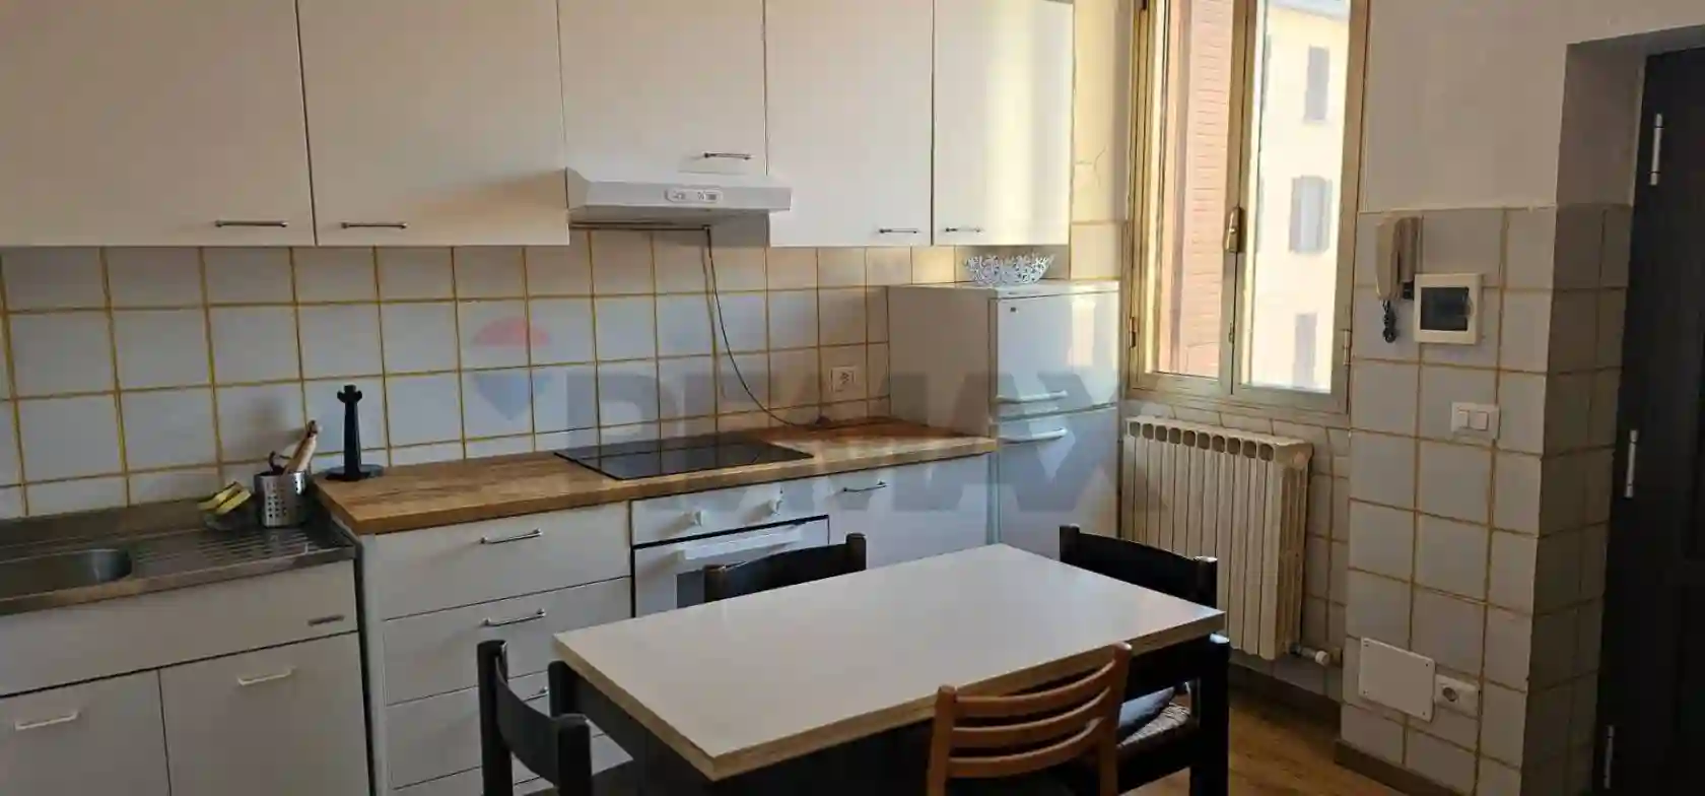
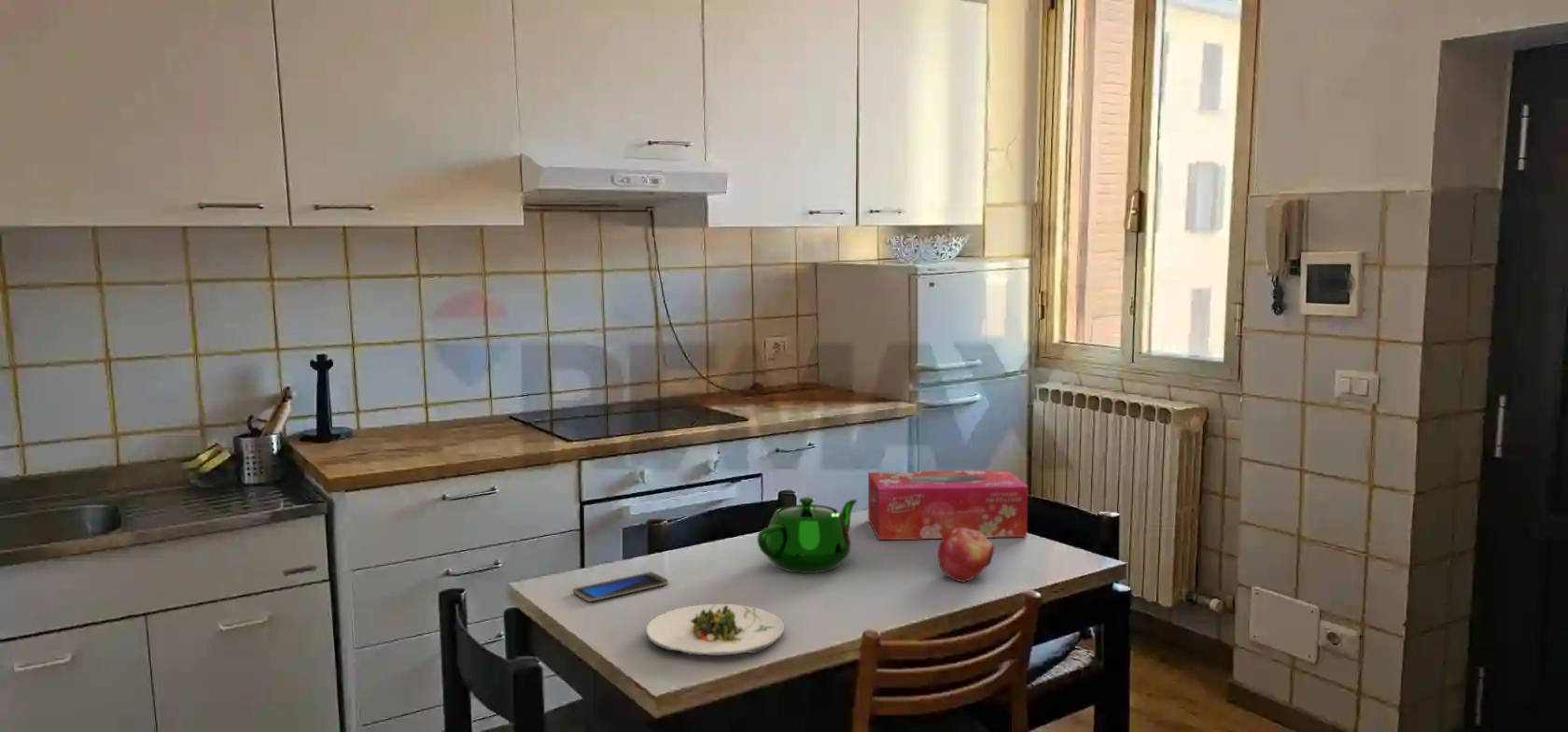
+ smartphone [572,570,669,603]
+ tissue box [867,469,1029,541]
+ salad plate [644,603,785,656]
+ teapot [756,496,859,574]
+ fruit [937,528,996,583]
